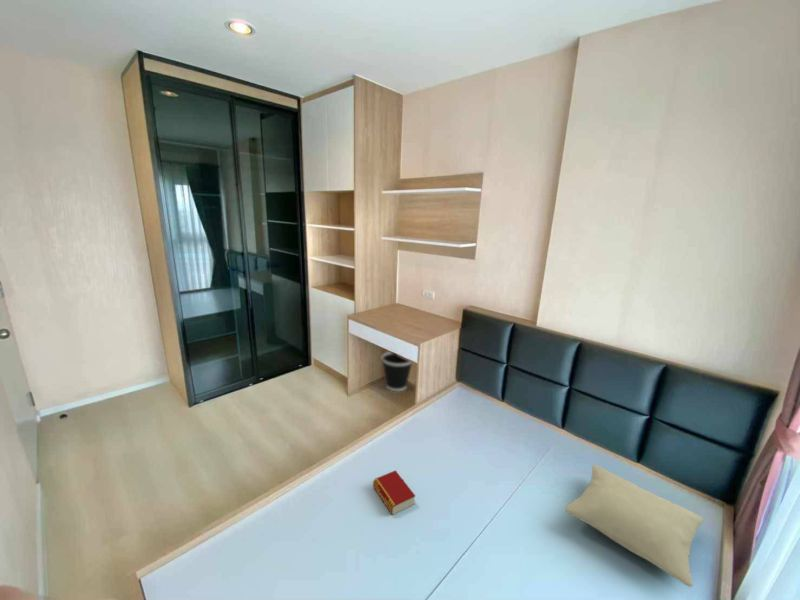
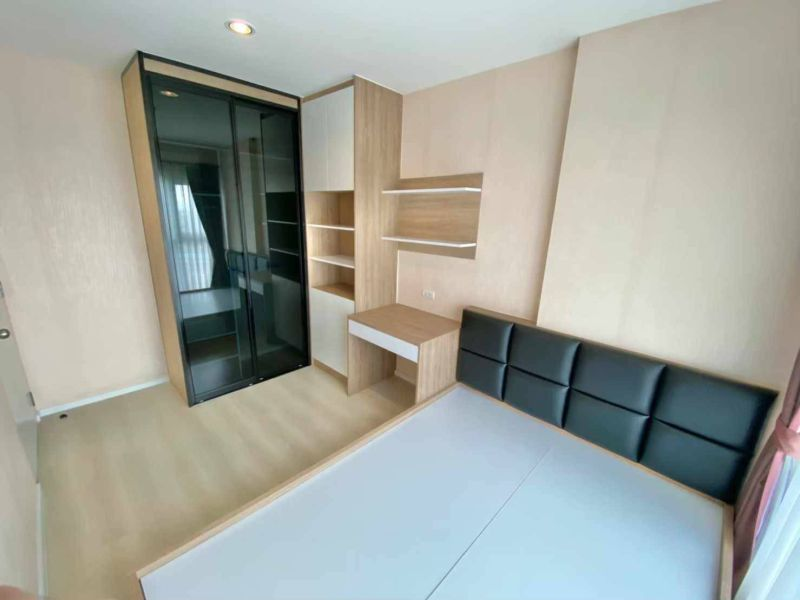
- pillow [564,464,704,588]
- wastebasket [381,351,413,392]
- book [372,469,416,516]
